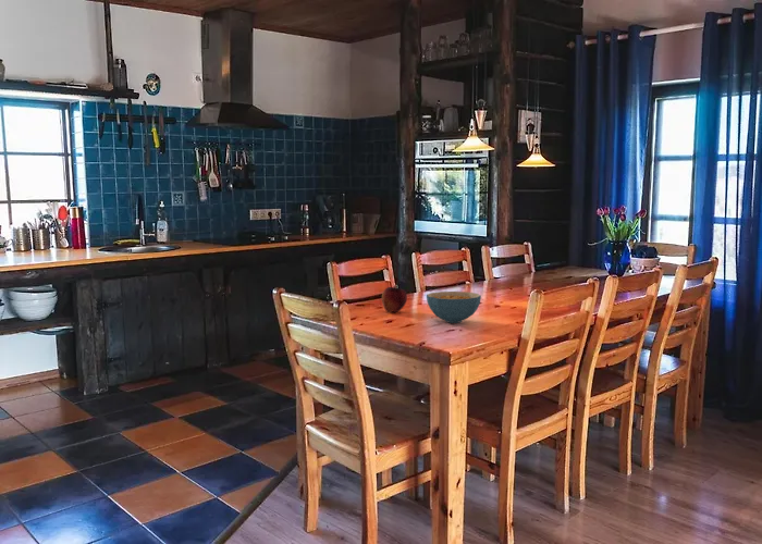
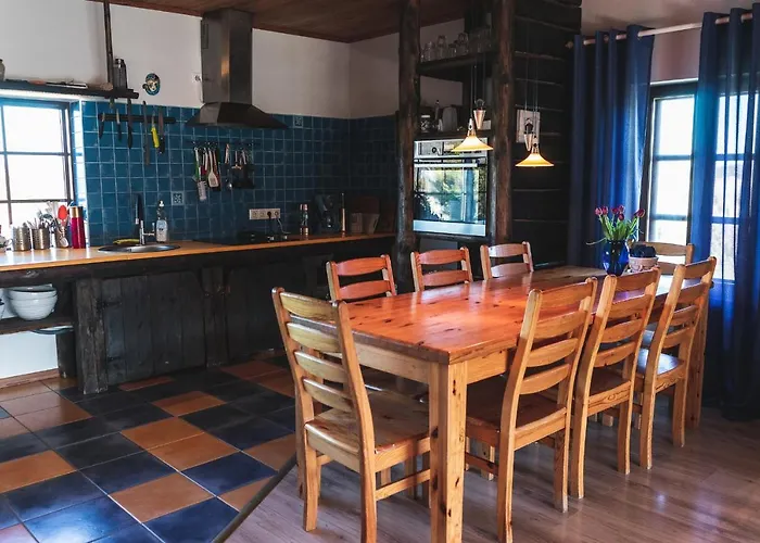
- fruit [381,285,408,313]
- cereal bowl [426,290,482,324]
